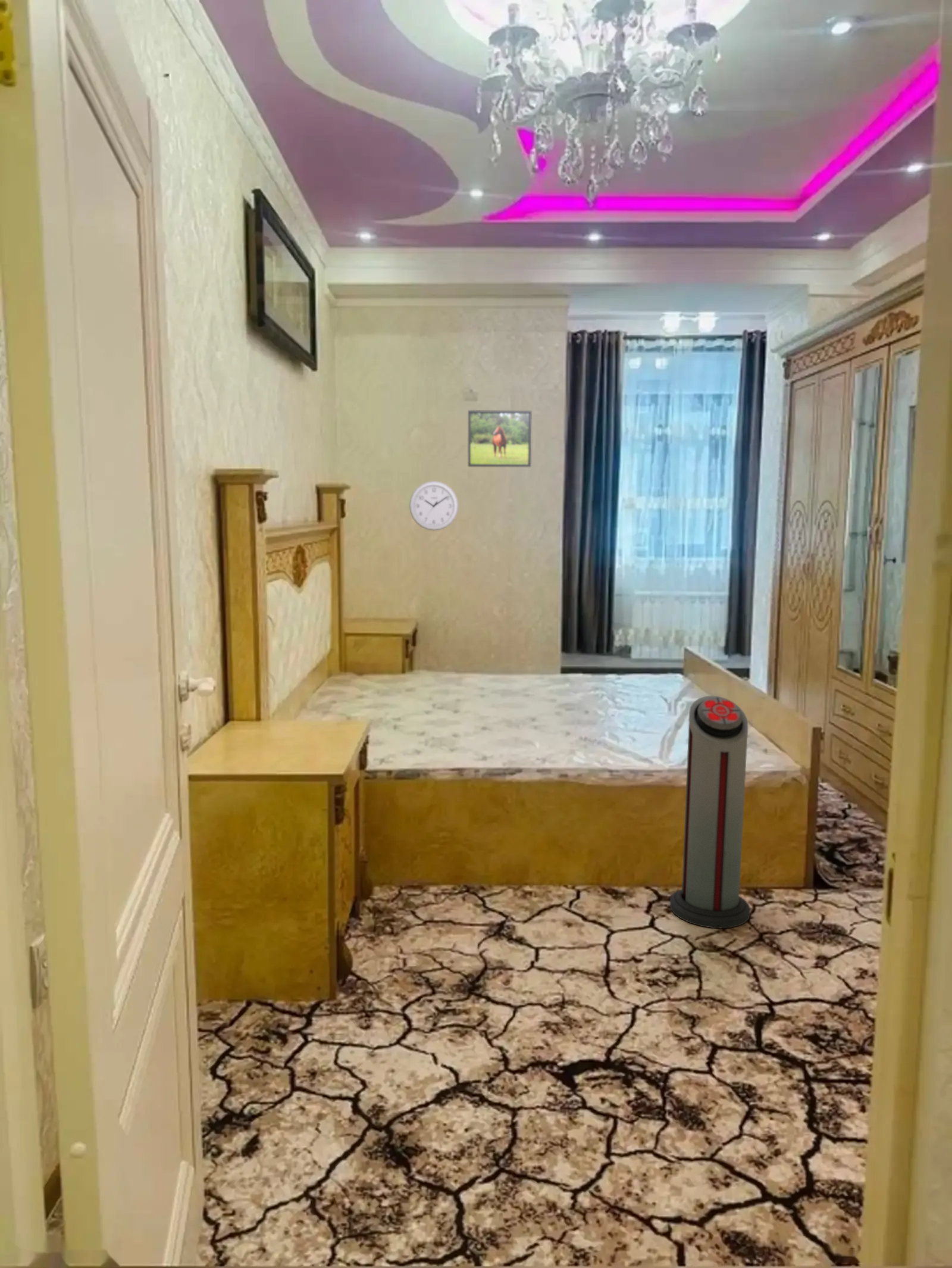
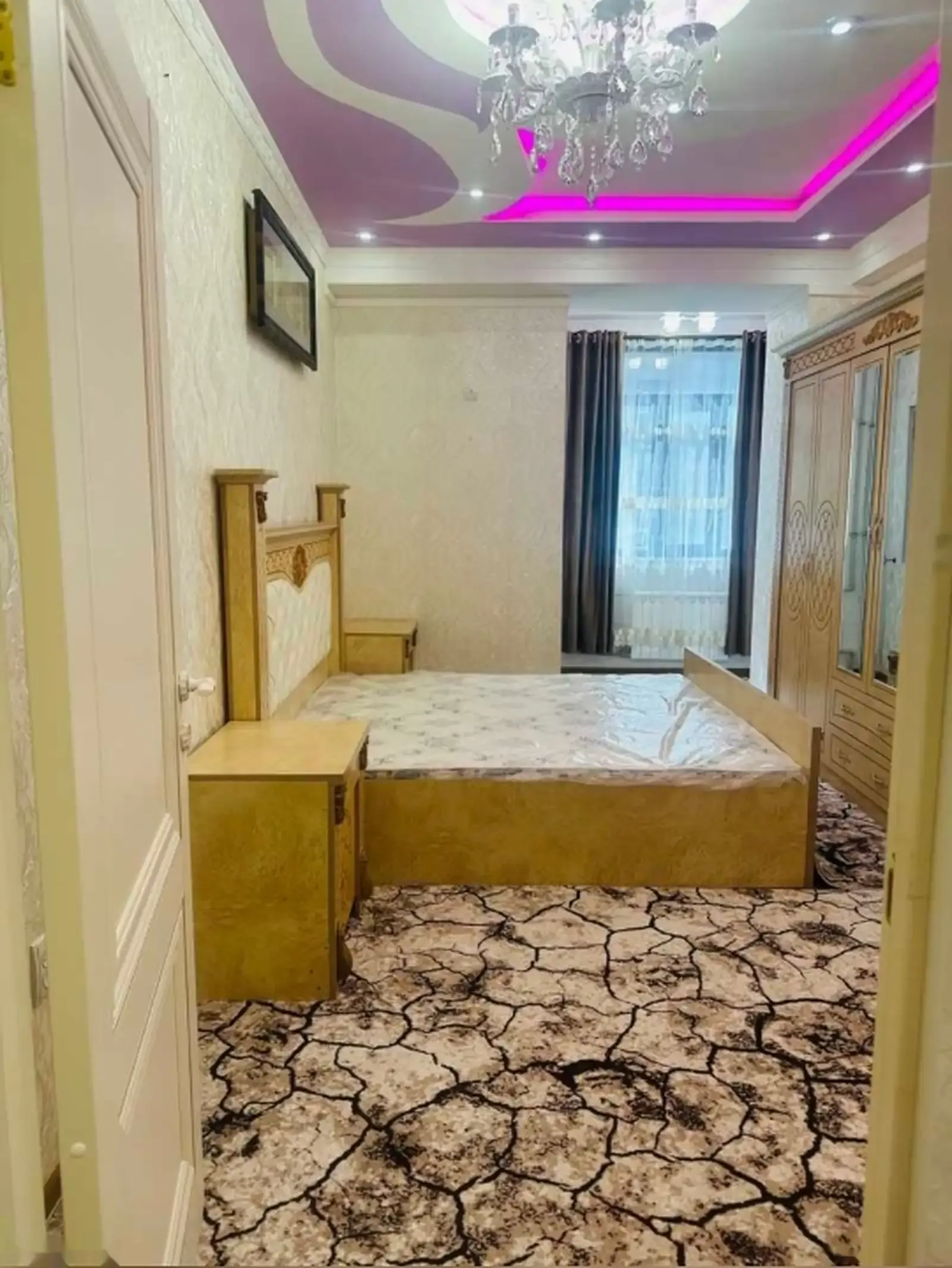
- wall clock [409,480,459,531]
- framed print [468,410,532,467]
- air purifier [669,695,751,929]
